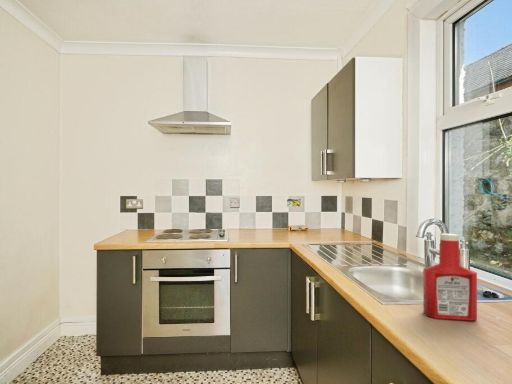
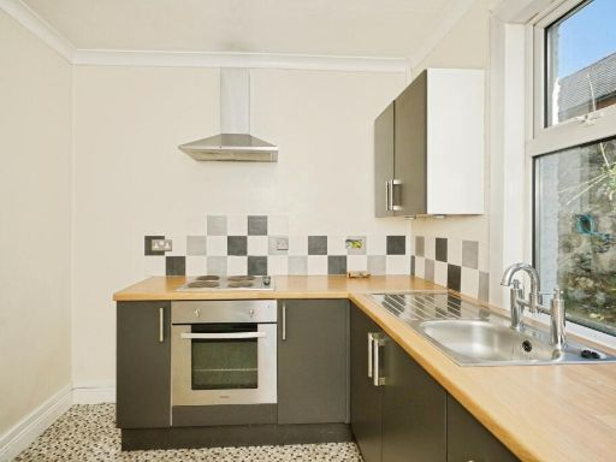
- soap bottle [422,233,478,322]
